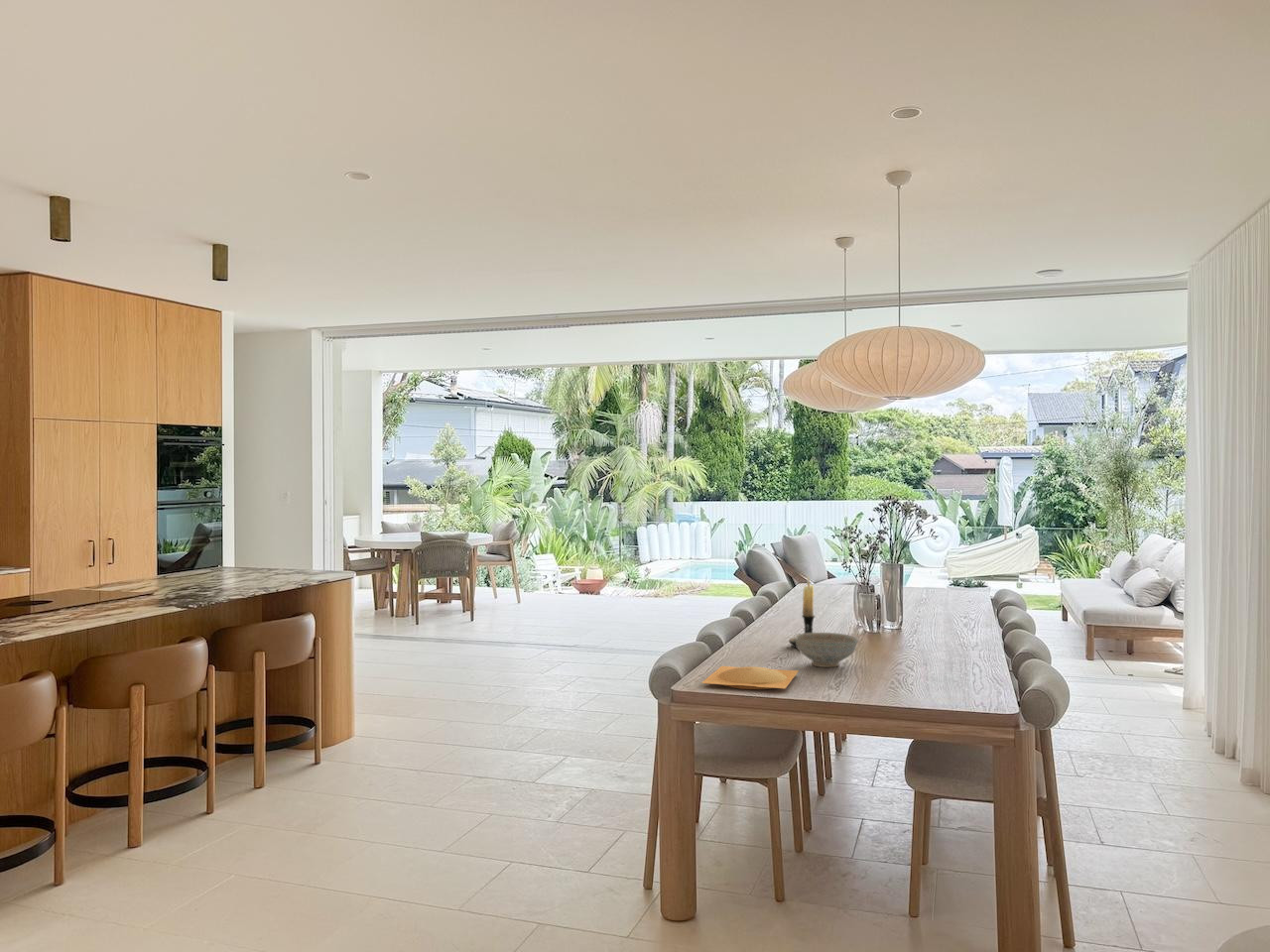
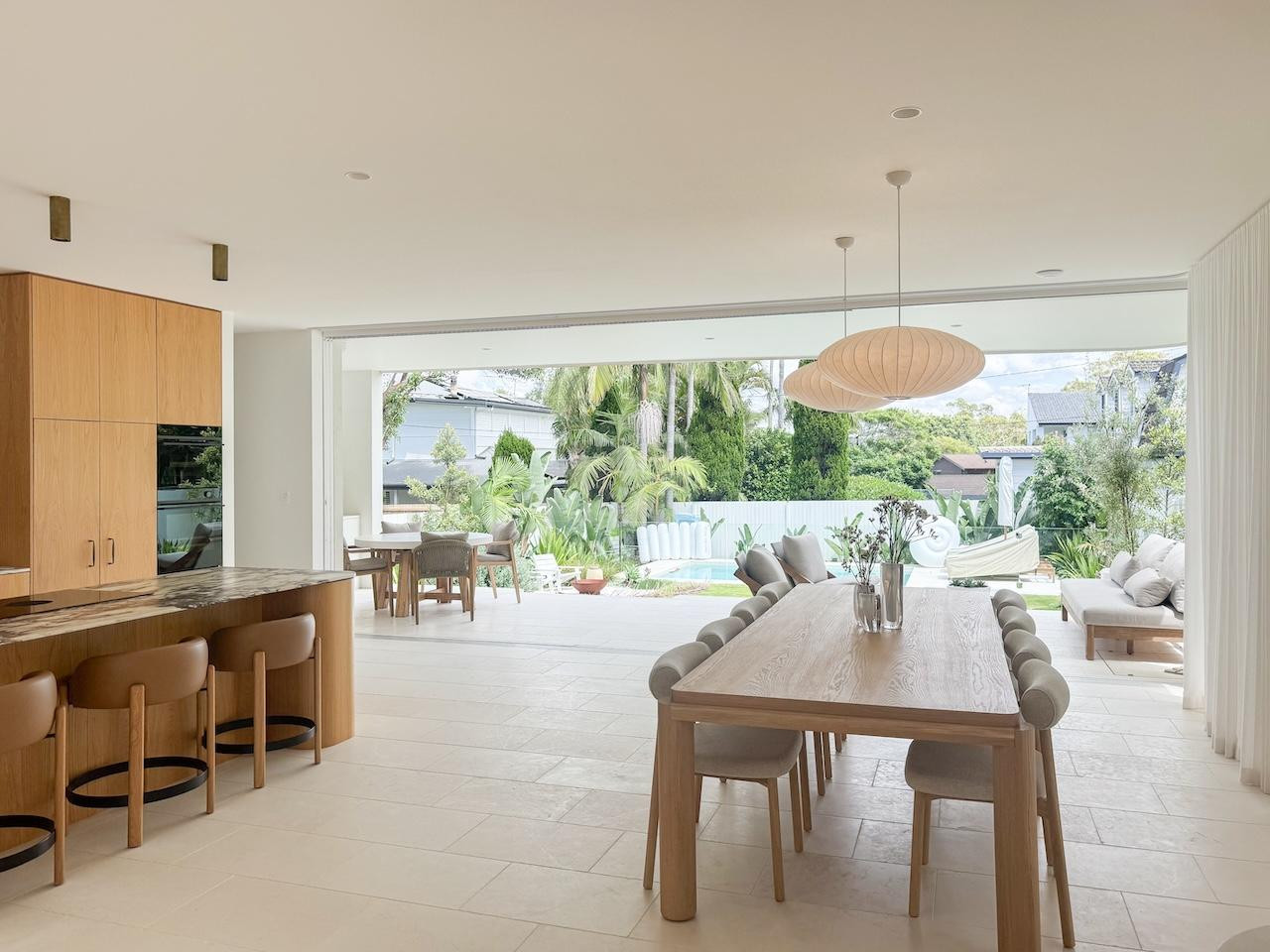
- decorative bowl [794,632,859,668]
- candle holder [788,575,816,650]
- plate [700,665,800,690]
